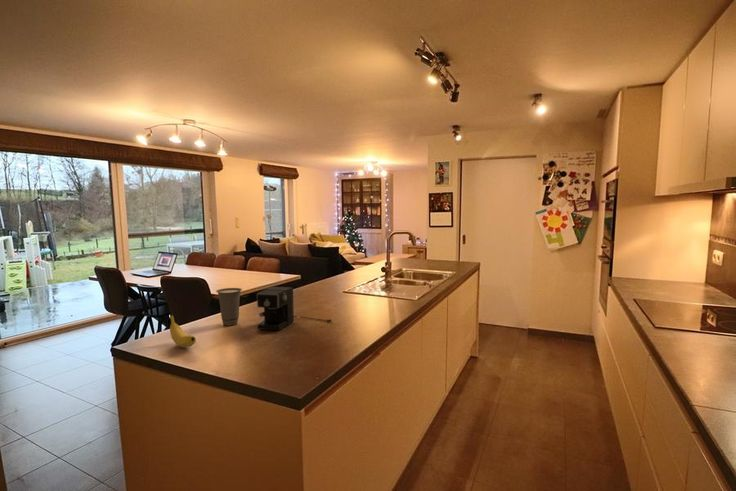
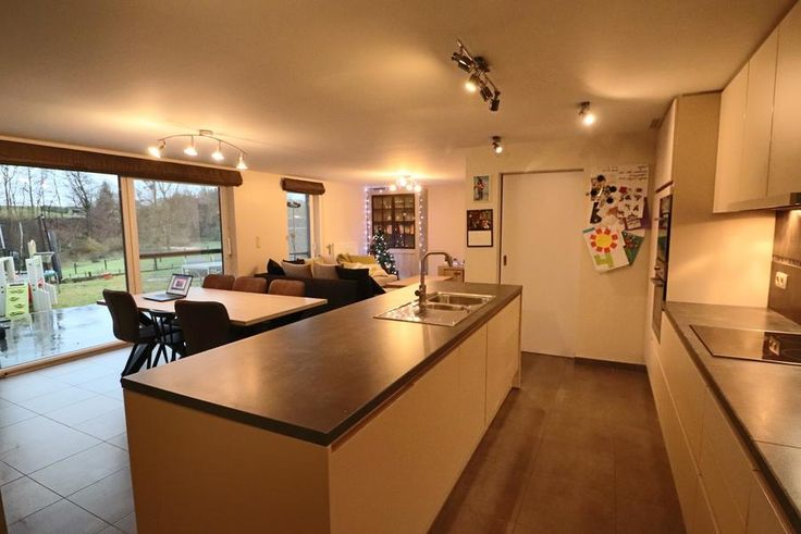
- fruit [169,314,197,349]
- coffee maker [256,286,333,331]
- cup [215,287,243,326]
